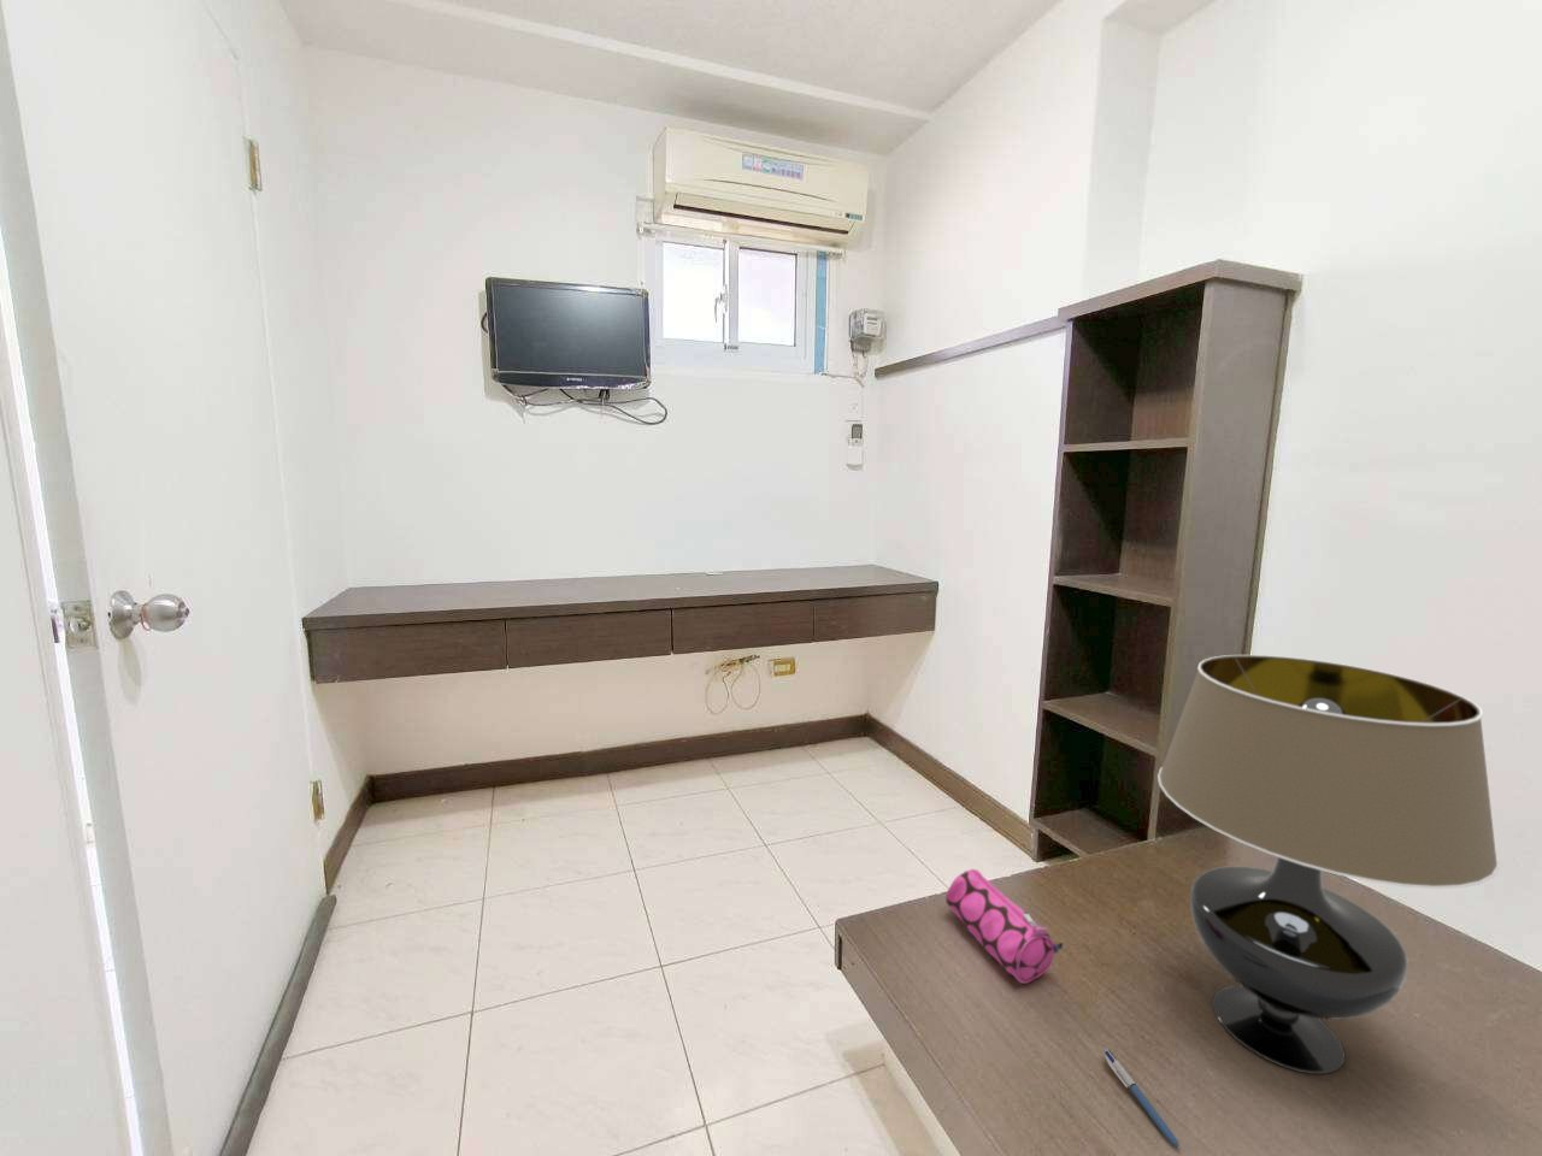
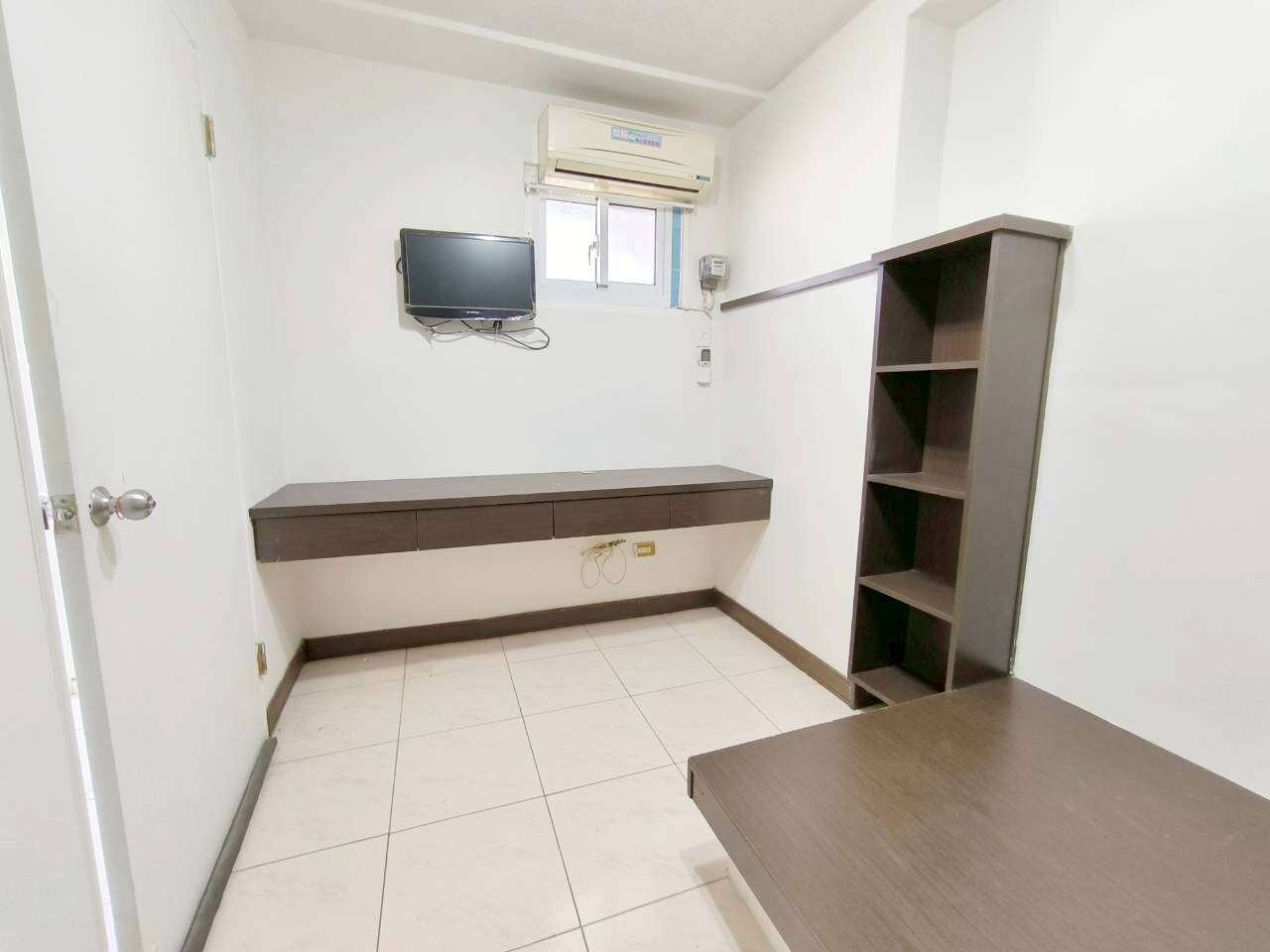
- pencil case [945,868,1064,985]
- pen [1102,1047,1181,1151]
- table lamp [1157,653,1501,1076]
